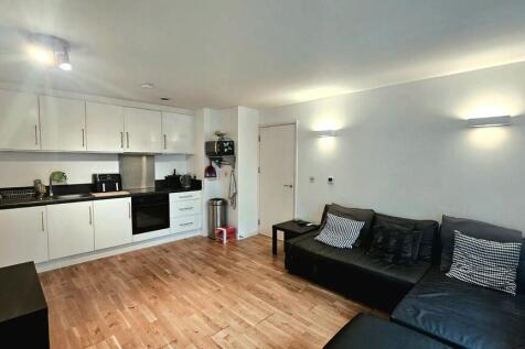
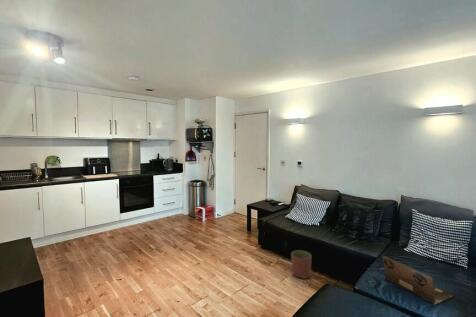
+ planter [290,249,312,280]
+ laptop [382,255,454,306]
